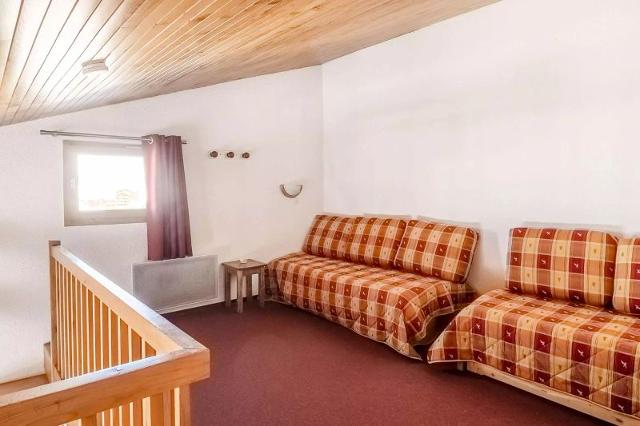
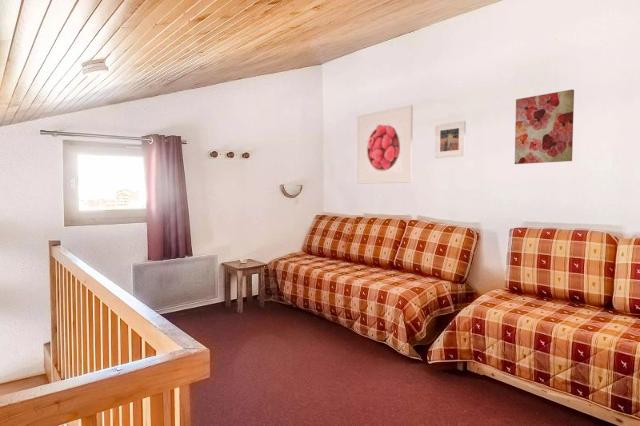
+ wall art [514,88,575,165]
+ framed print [356,104,414,185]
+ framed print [434,120,467,159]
